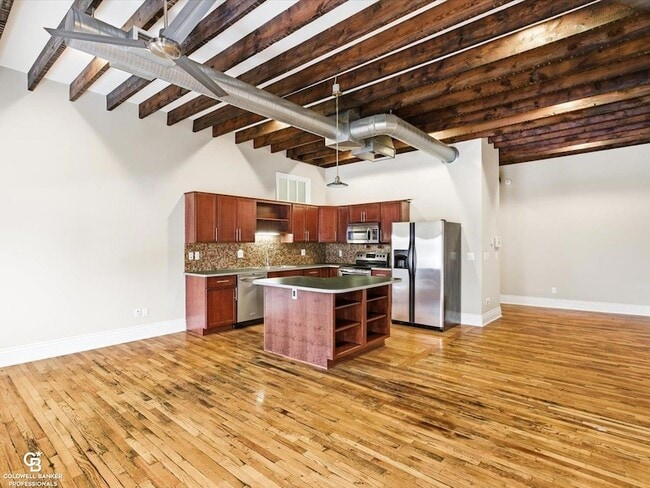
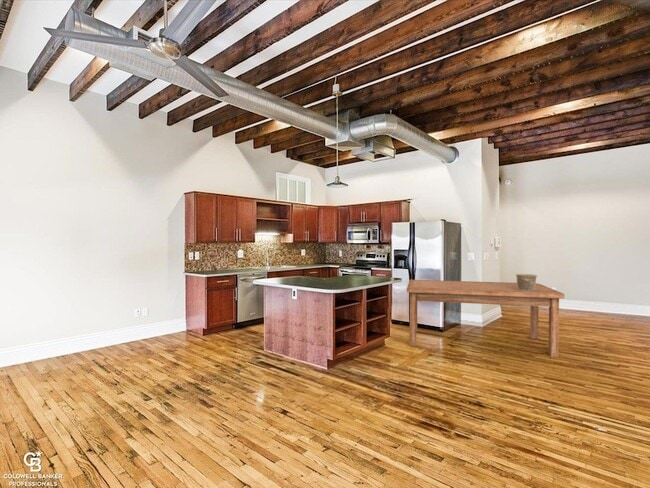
+ ceramic pot [515,273,538,291]
+ dining table [406,279,565,358]
